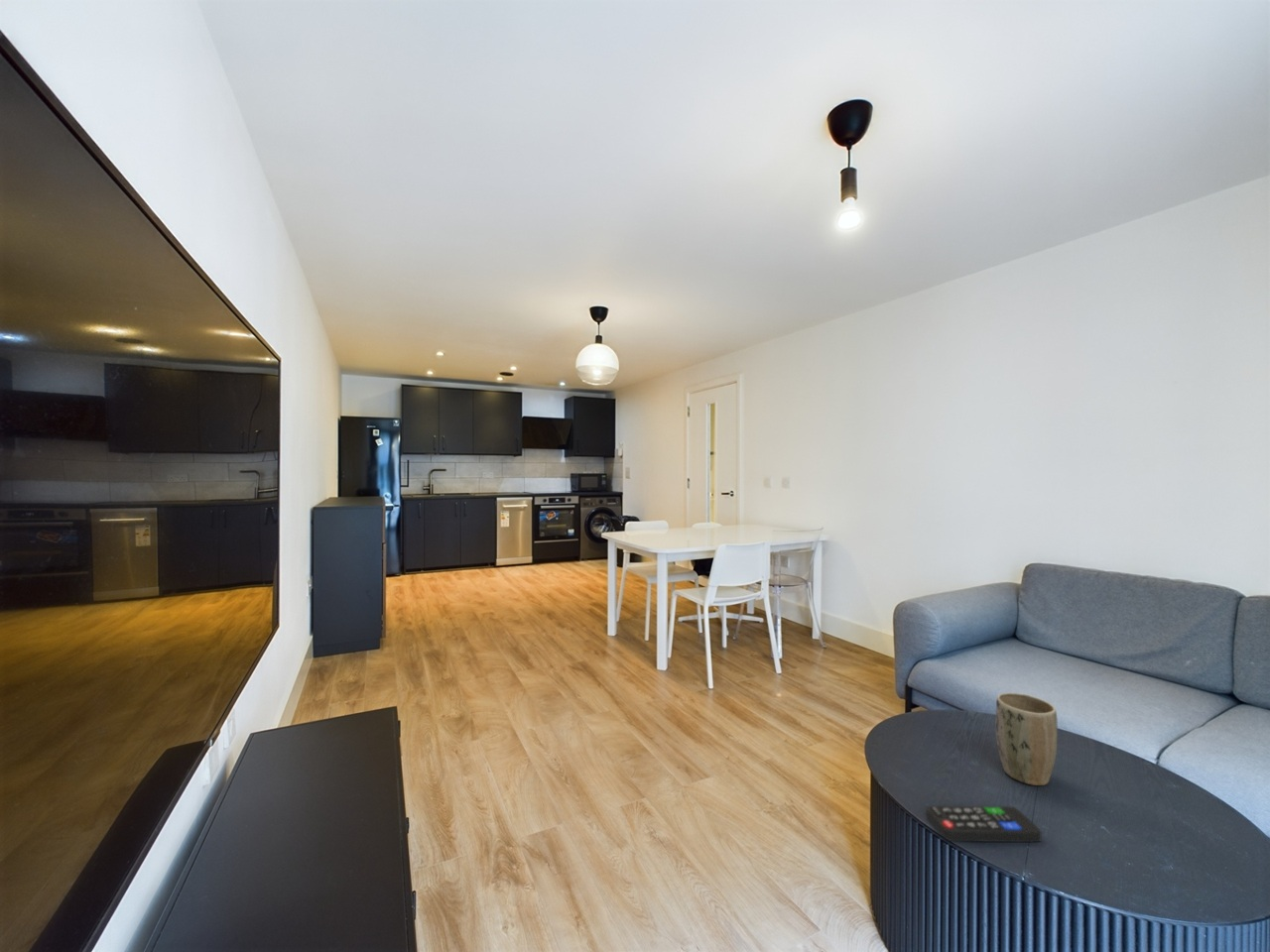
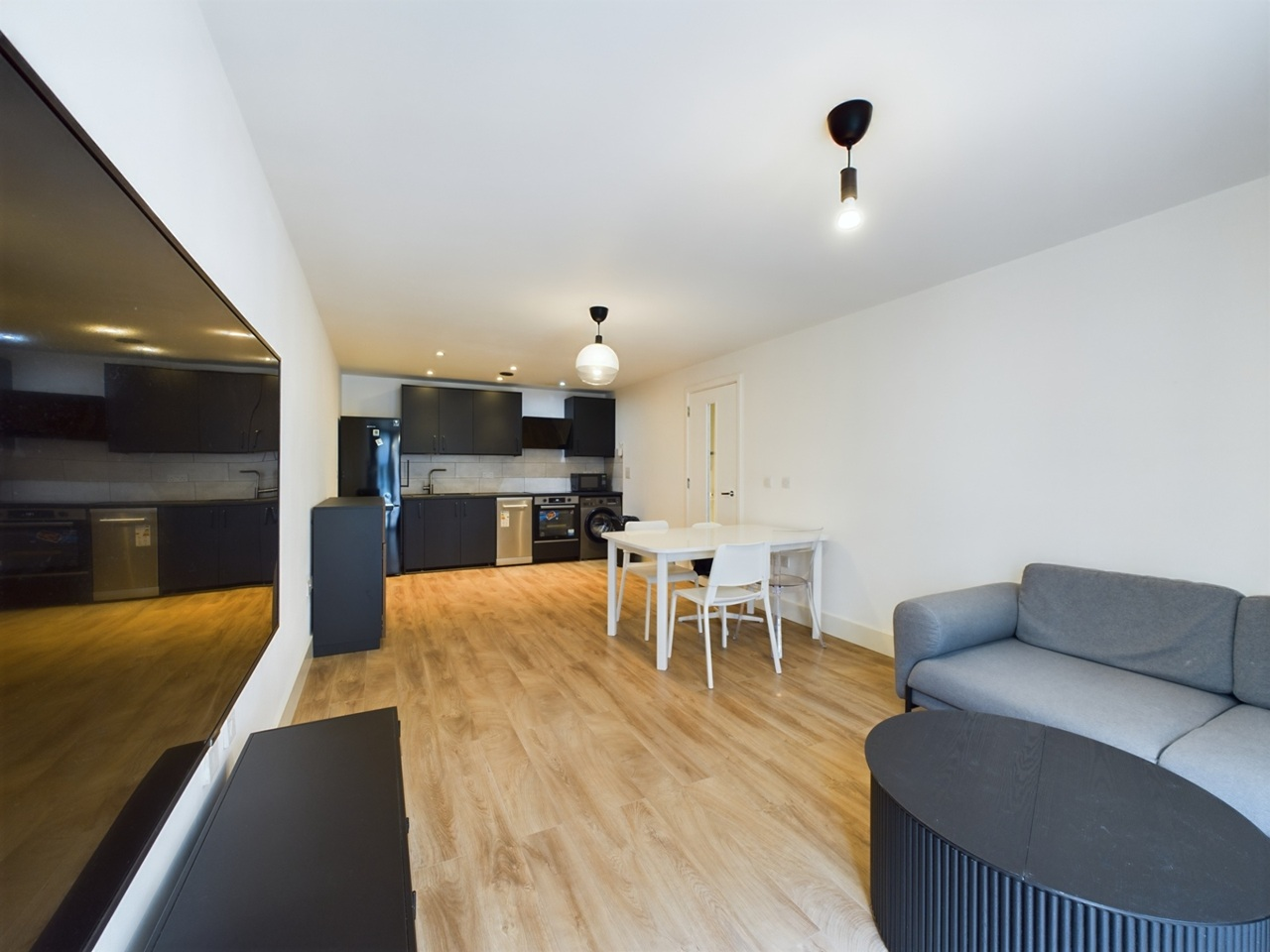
- plant pot [995,691,1059,786]
- remote control [926,805,1042,843]
